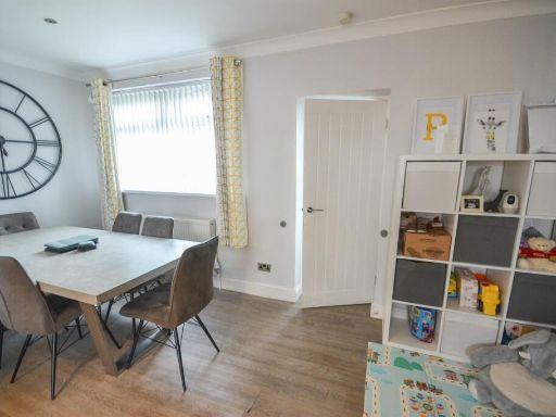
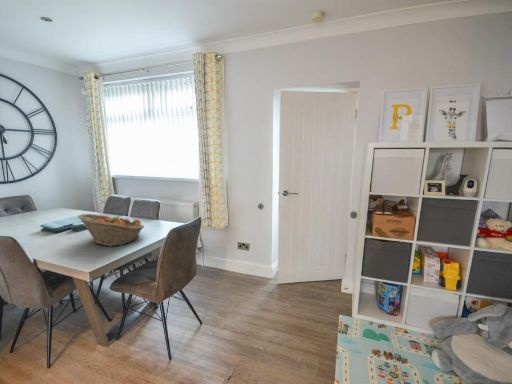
+ fruit basket [77,213,145,247]
